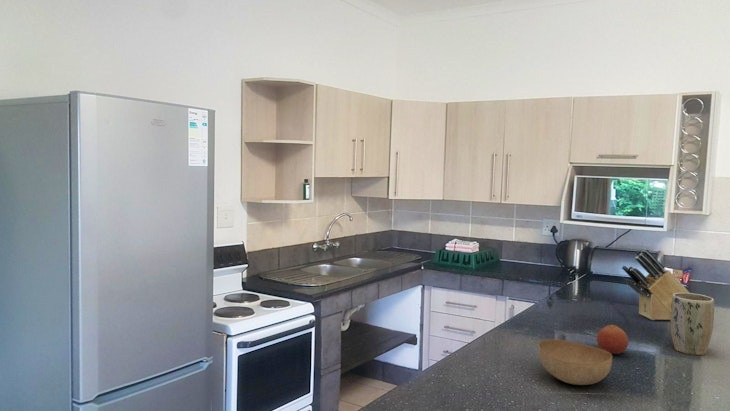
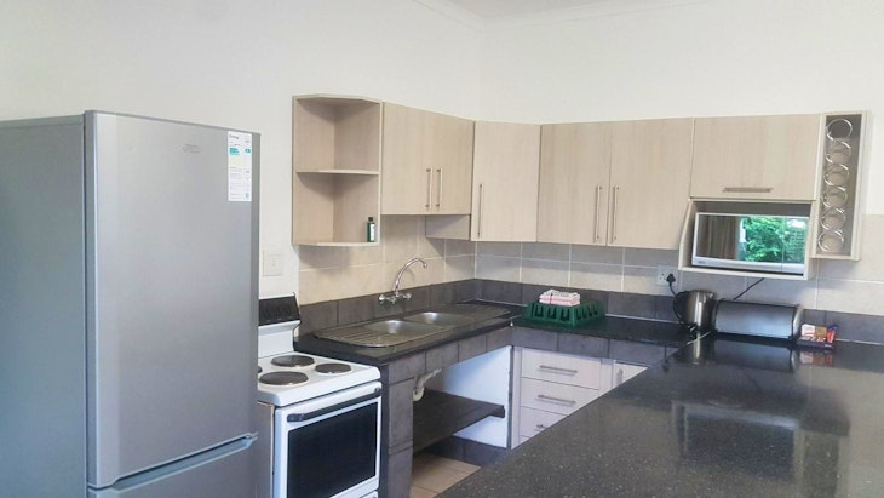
- fruit [596,324,629,355]
- plant pot [669,292,715,356]
- knife block [621,248,690,321]
- bowl [537,338,613,386]
